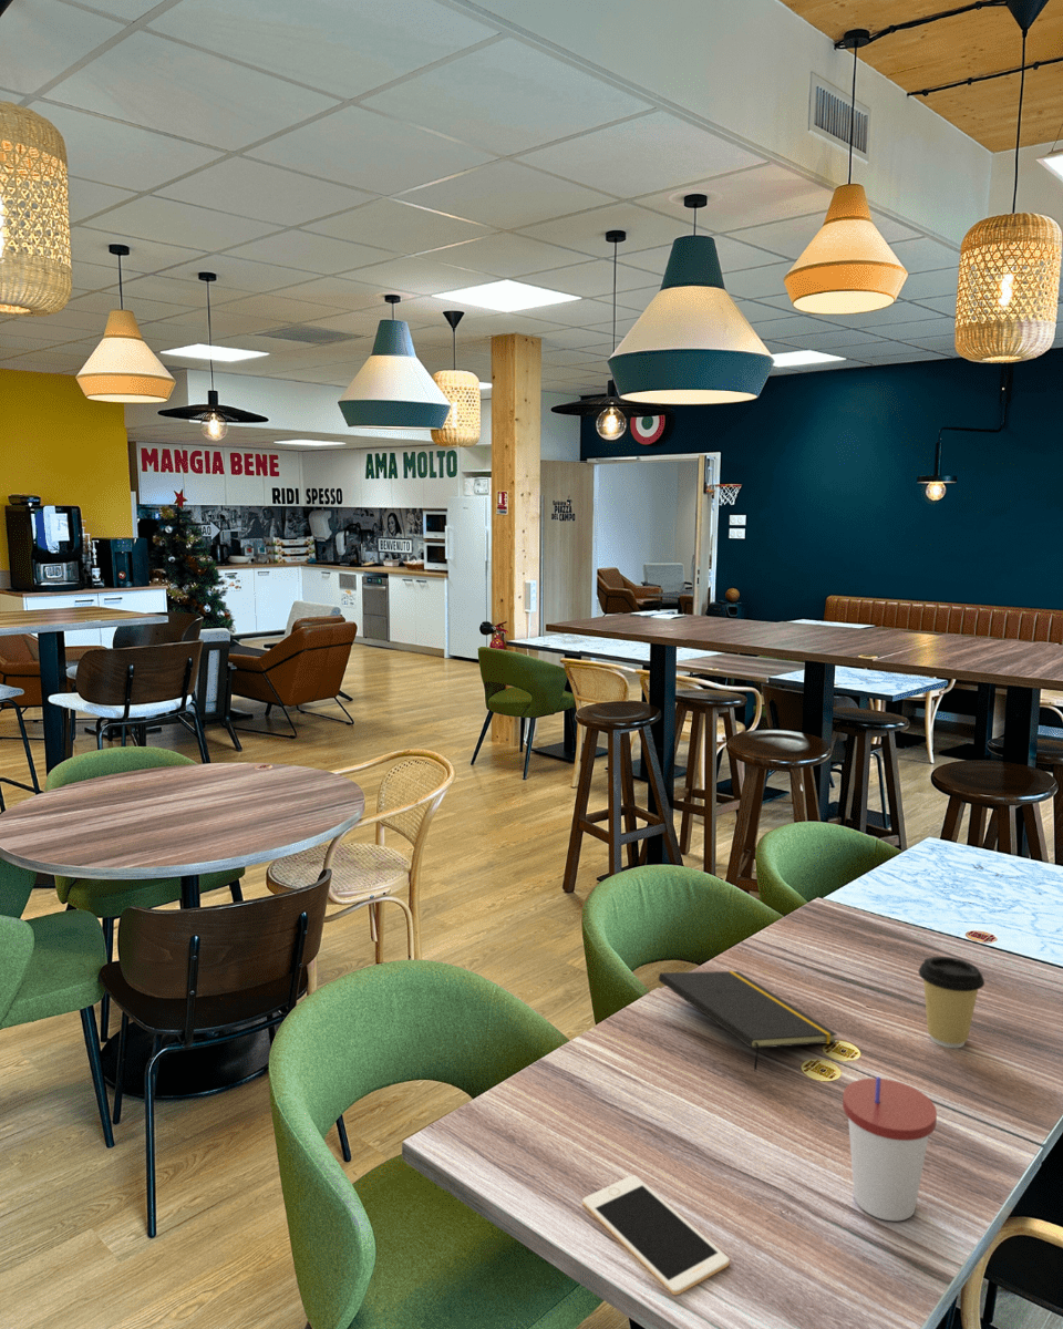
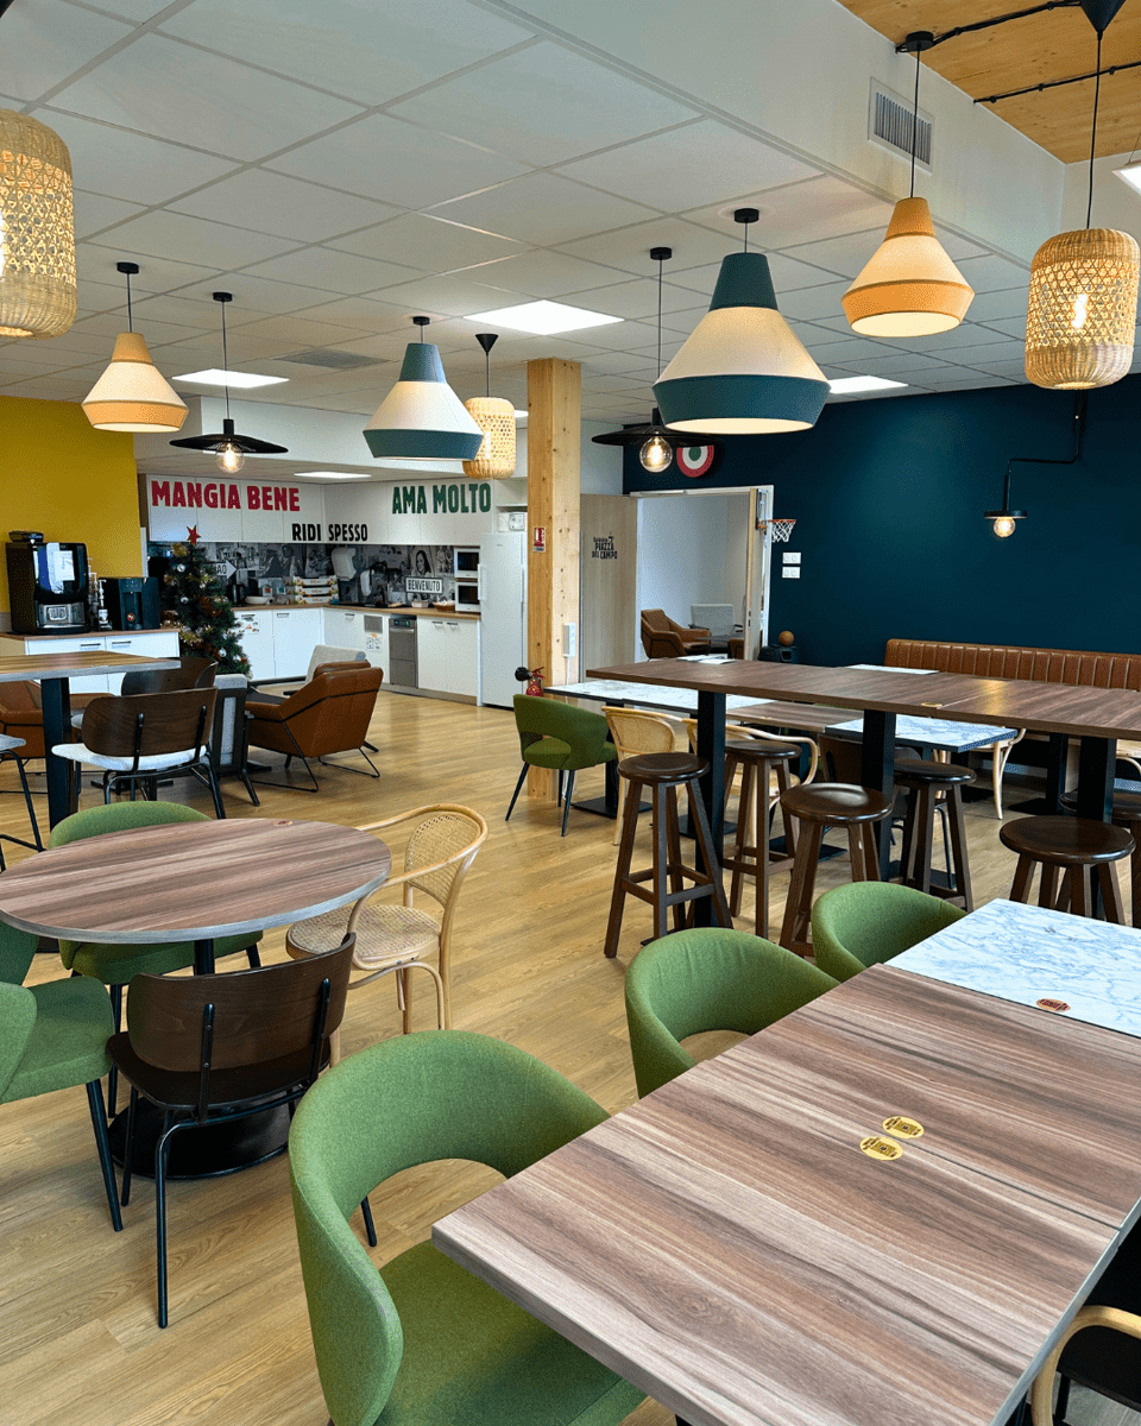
- cup [842,1075,938,1222]
- cell phone [581,1174,730,1296]
- notepad [658,970,838,1073]
- coffee cup [918,956,985,1049]
